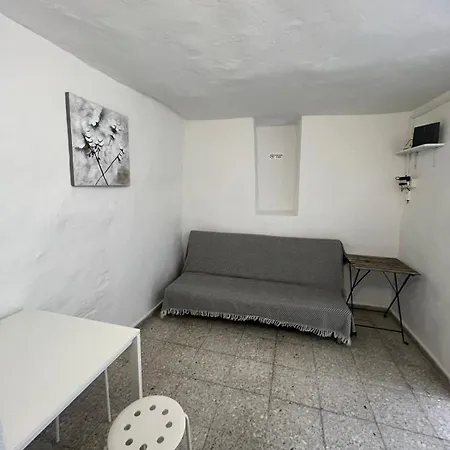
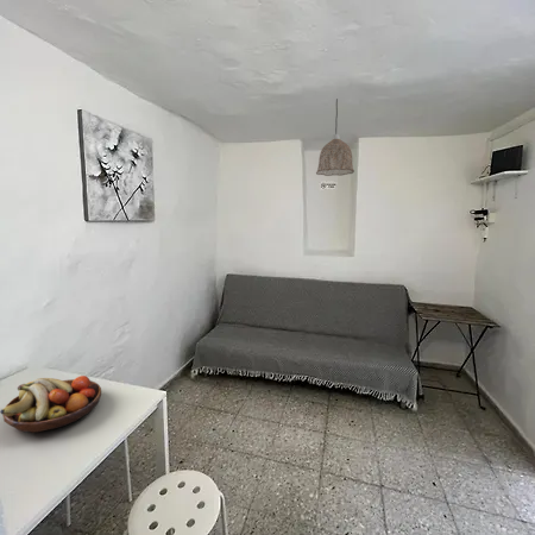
+ fruit bowl [0,374,102,433]
+ pendant lamp [315,97,355,177]
